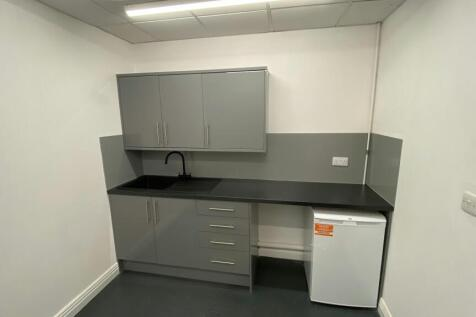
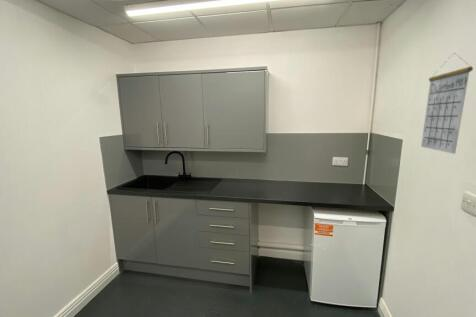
+ calendar [420,52,474,155]
